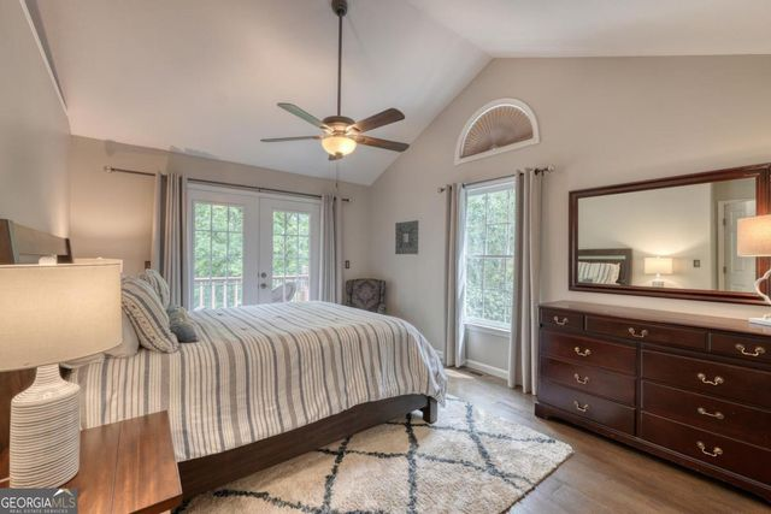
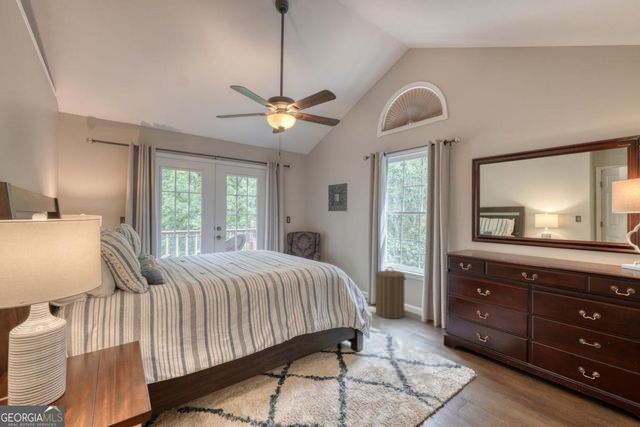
+ laundry hamper [375,266,407,320]
